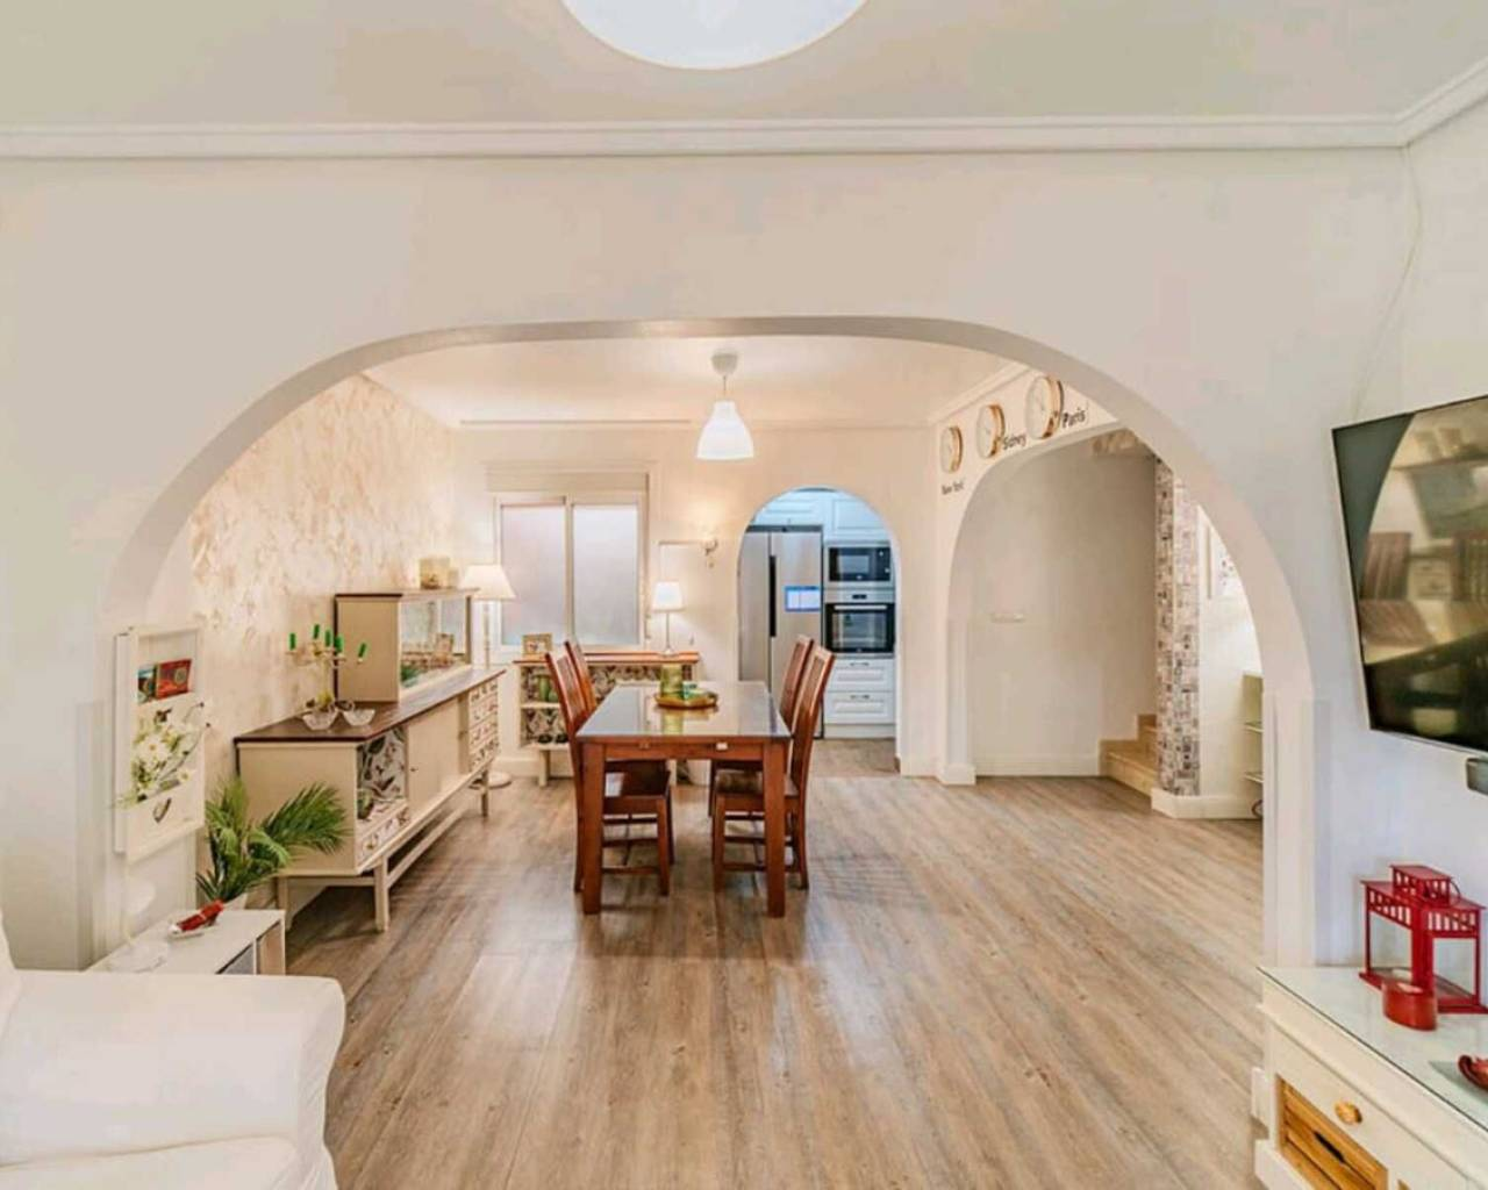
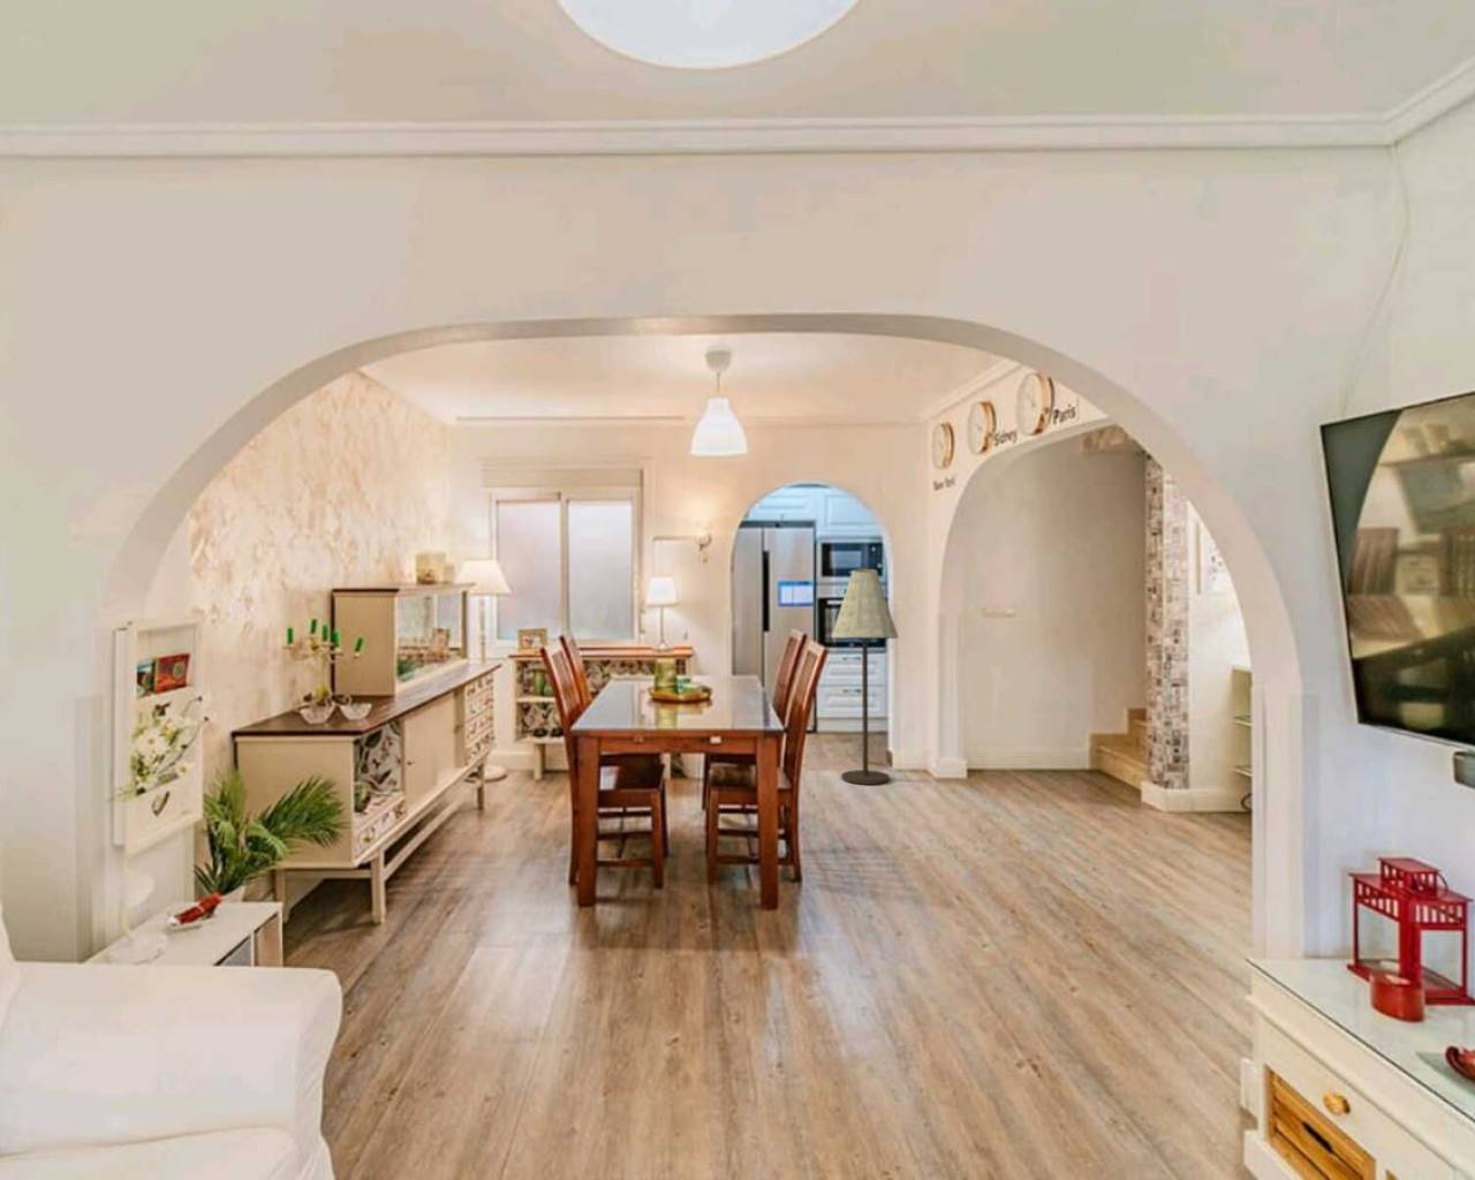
+ floor lamp [831,568,899,786]
